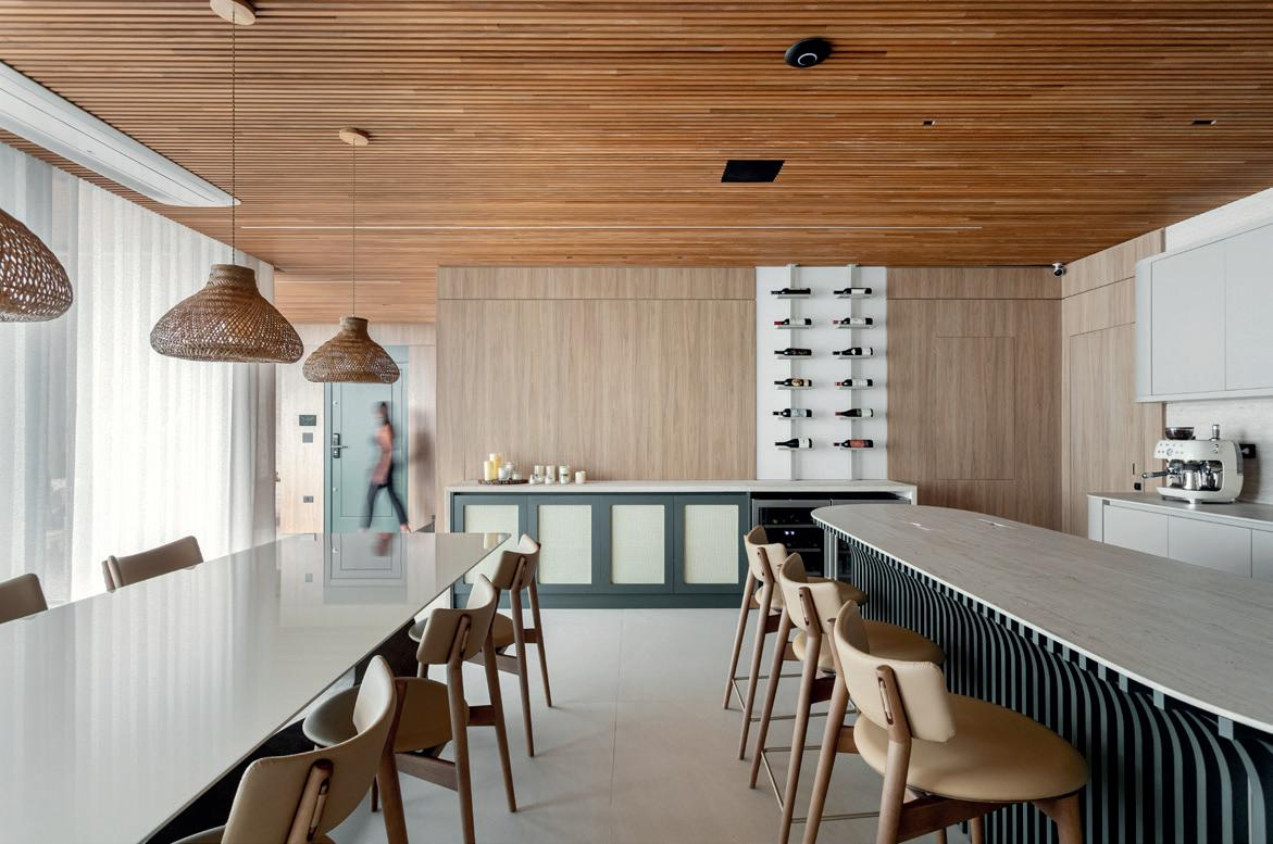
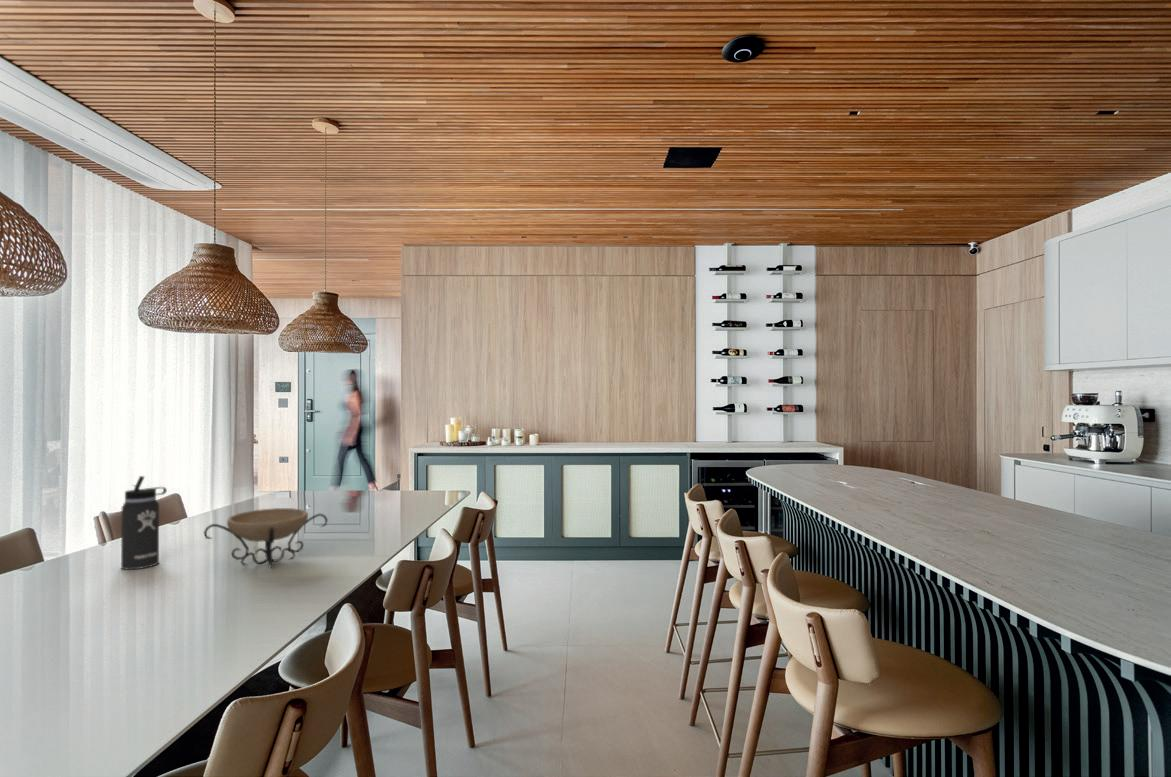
+ thermos bottle [120,475,168,571]
+ decorative bowl [203,507,329,569]
